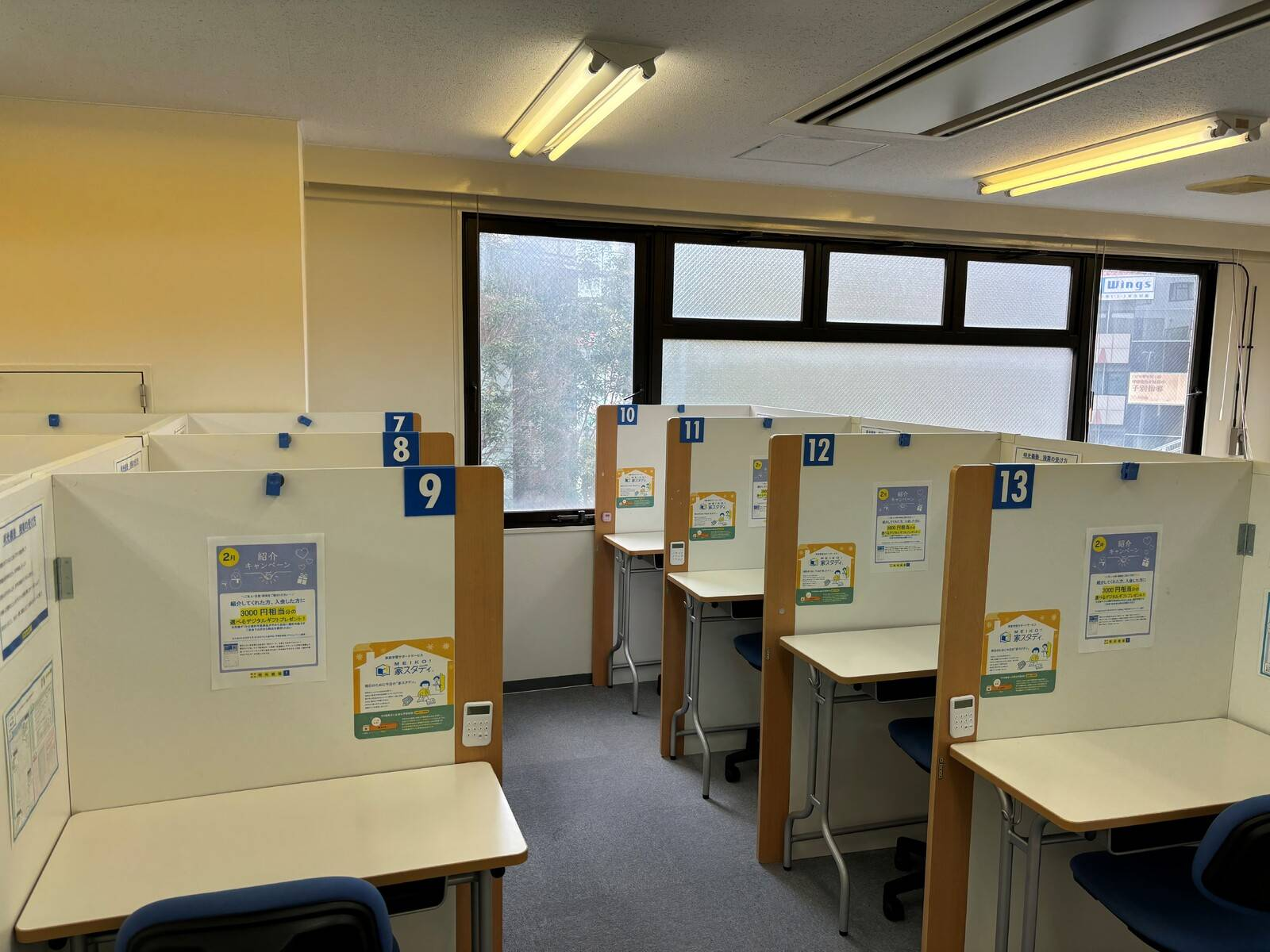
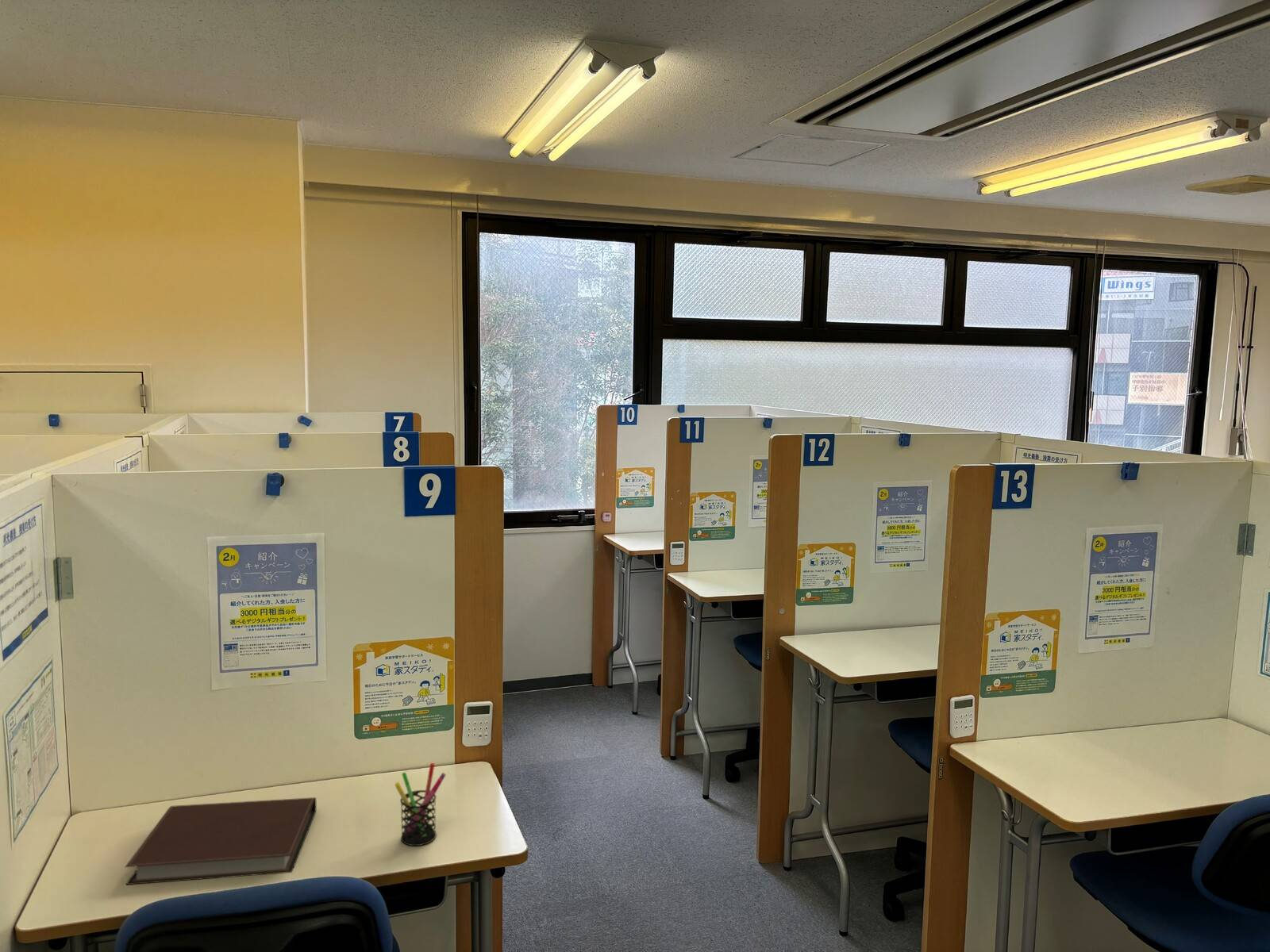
+ pen holder [394,762,446,846]
+ notebook [125,797,318,885]
